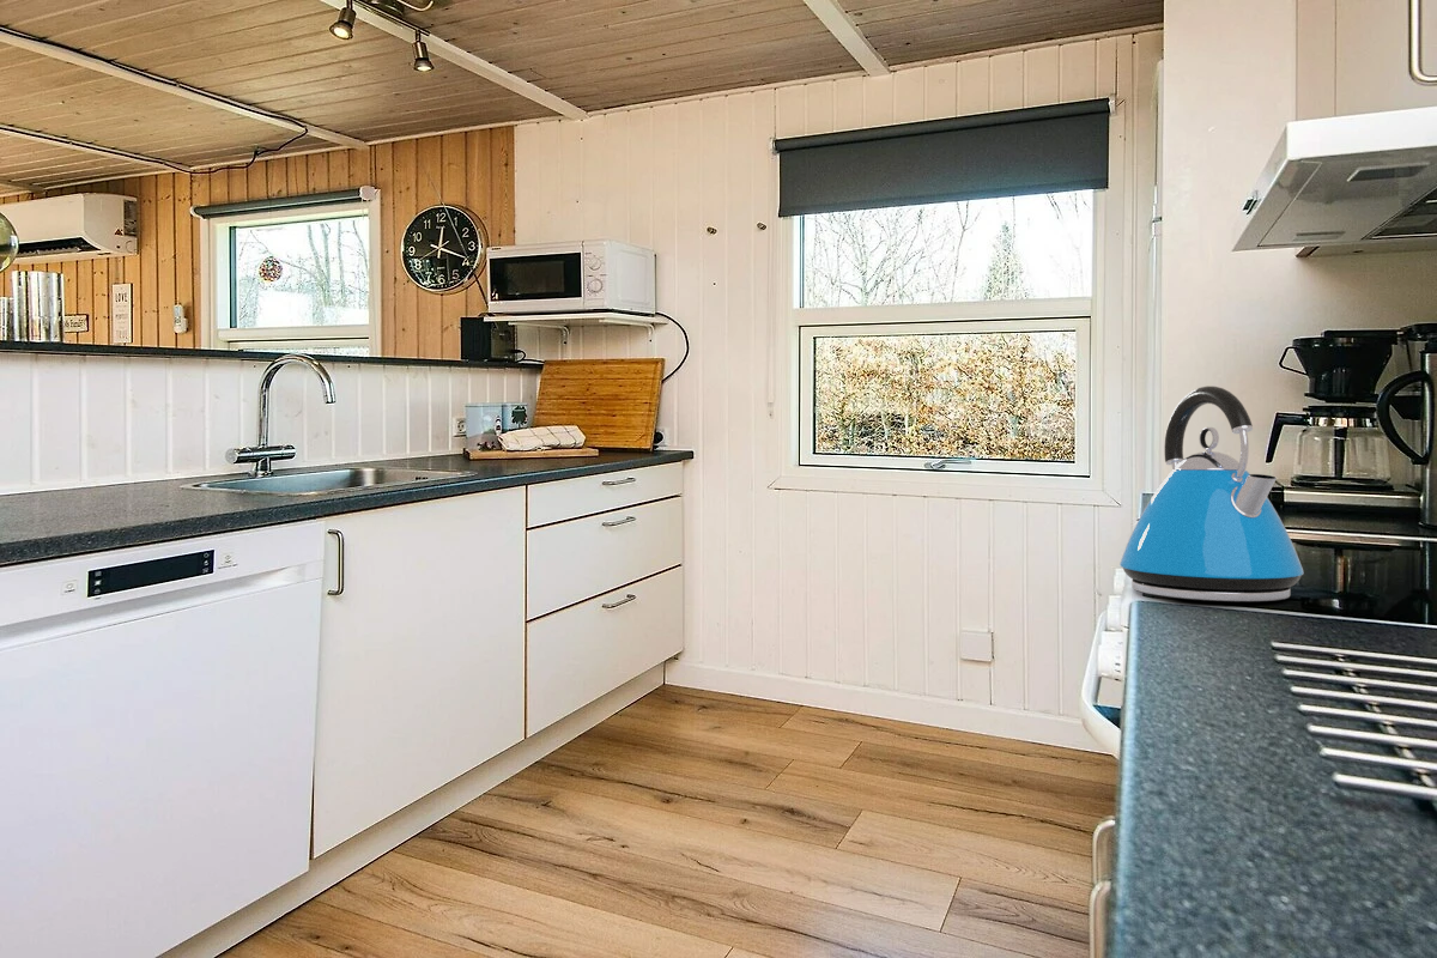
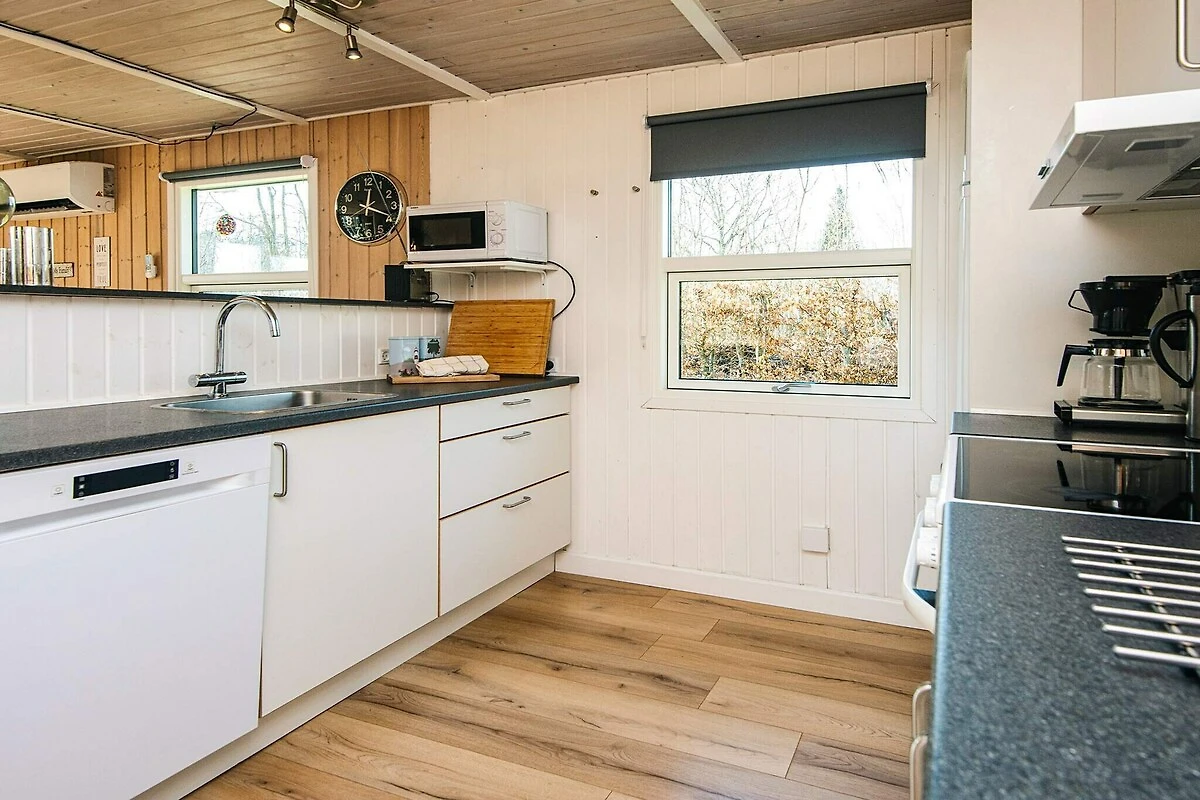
- kettle [1118,386,1304,604]
